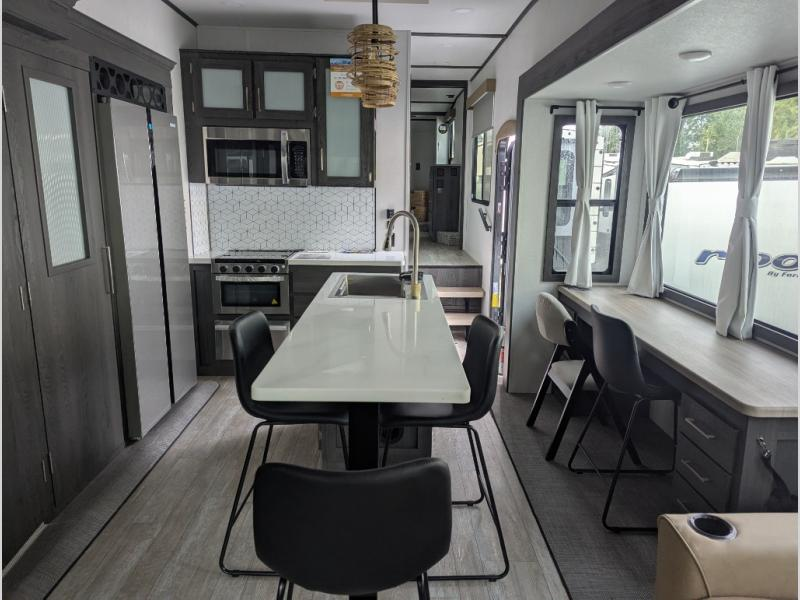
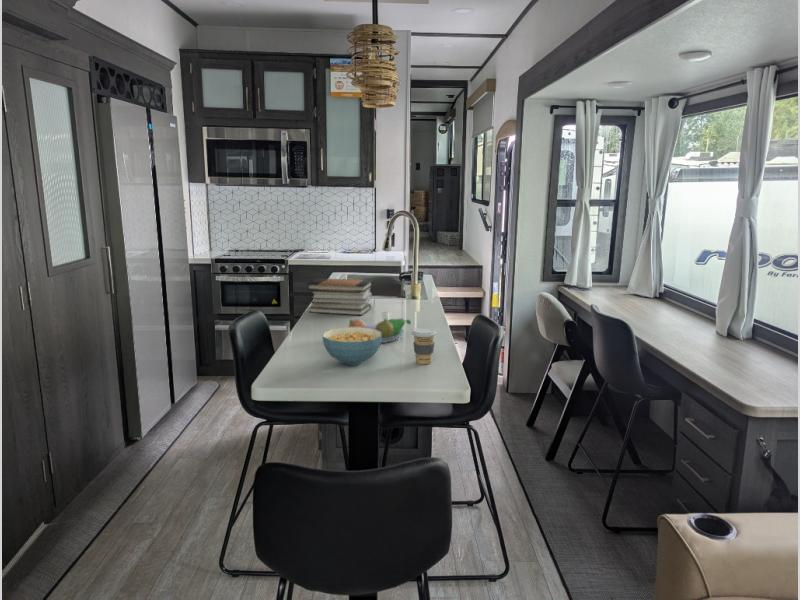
+ coffee cup [411,327,437,365]
+ fruit bowl [347,317,412,344]
+ cereal bowl [321,326,382,366]
+ book stack [306,277,374,316]
